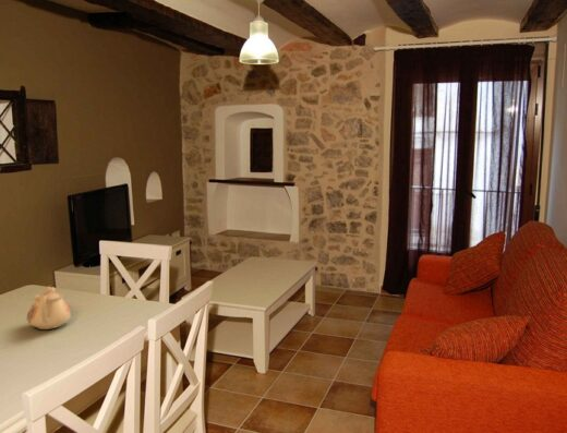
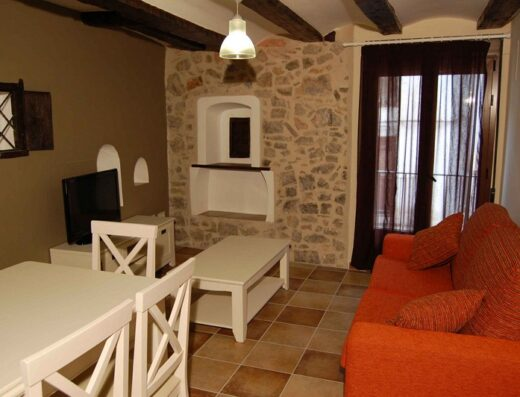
- teapot [26,285,72,330]
